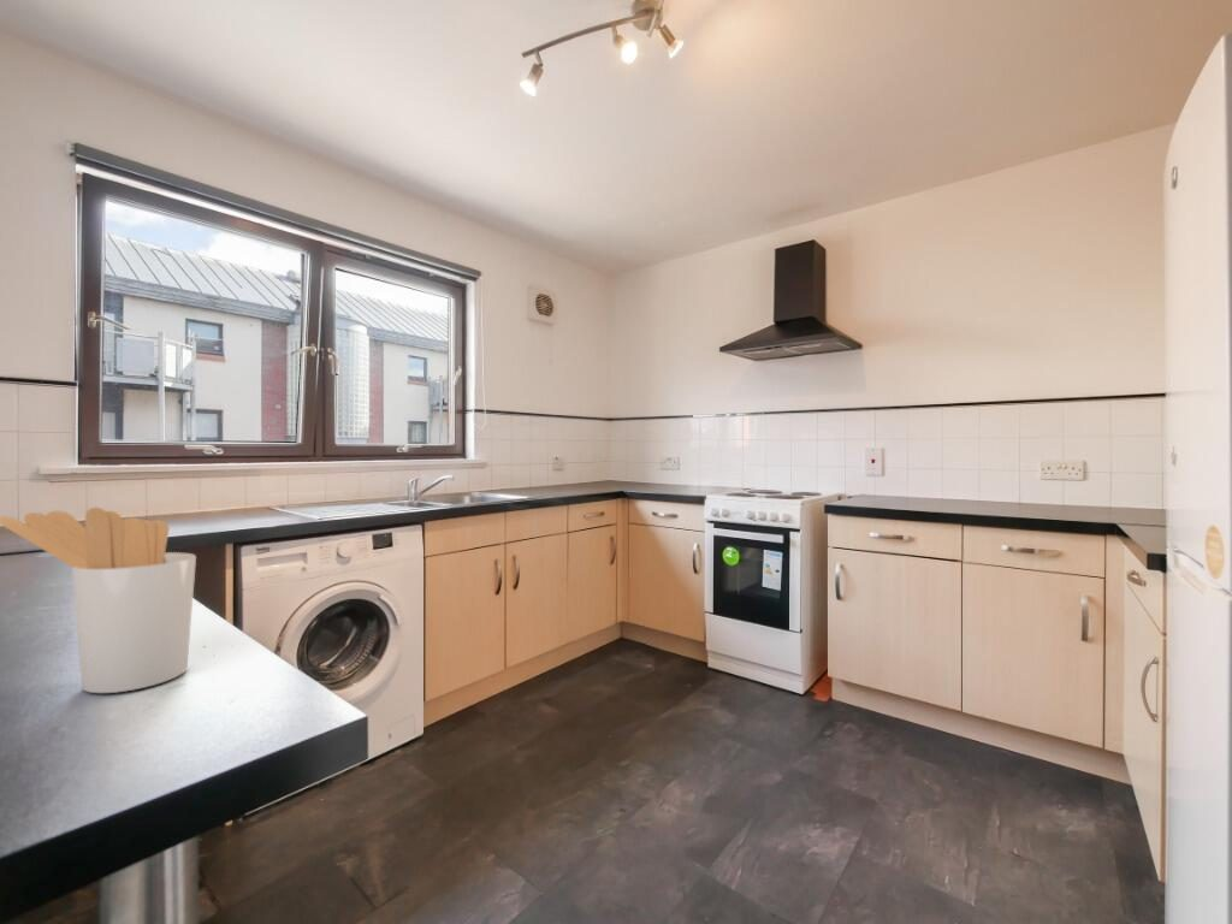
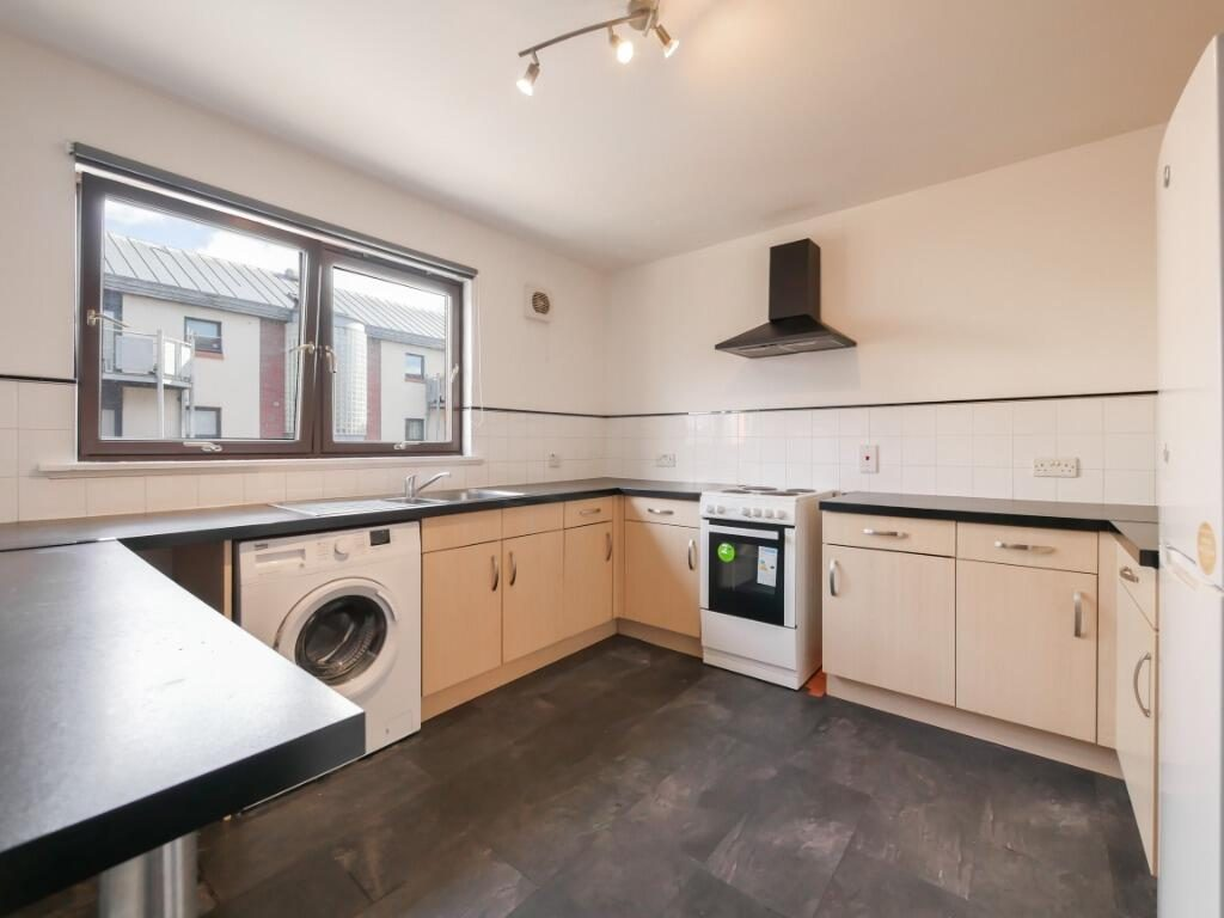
- utensil holder [0,507,197,694]
